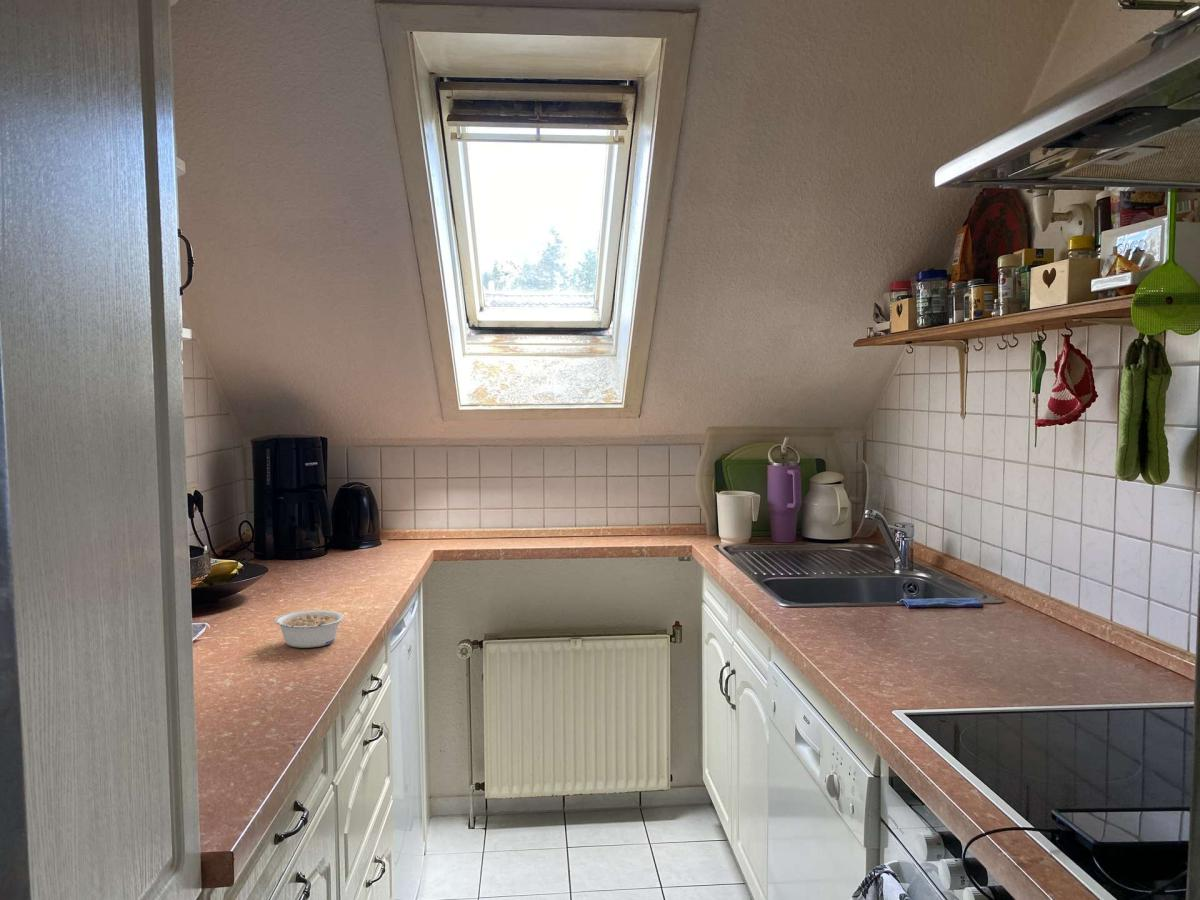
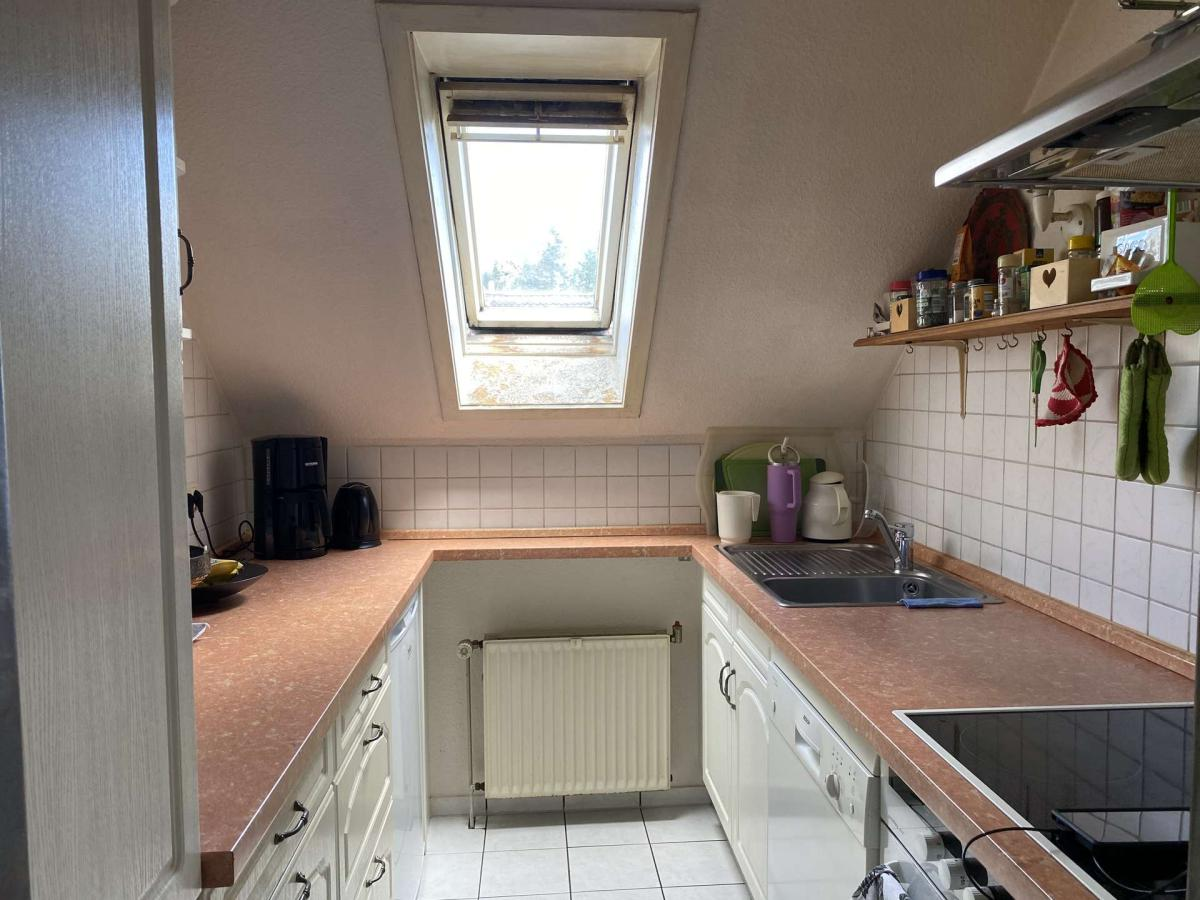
- legume [273,609,345,649]
